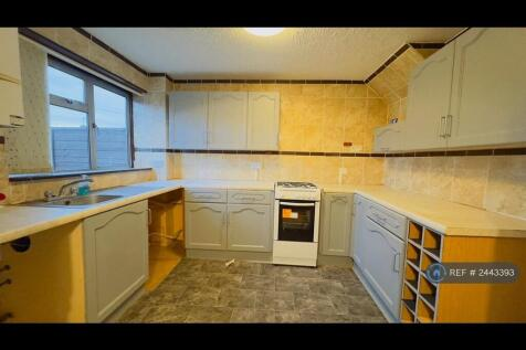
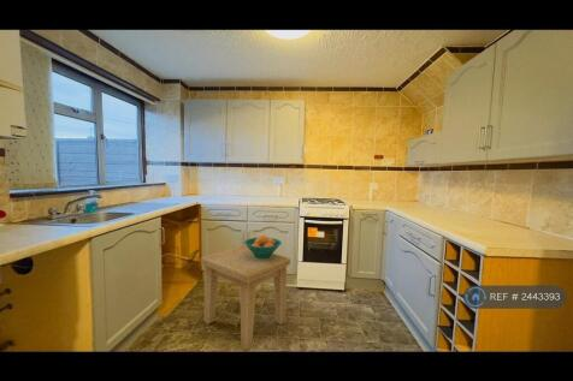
+ fruit bowl [243,234,283,258]
+ side table [200,244,291,351]
